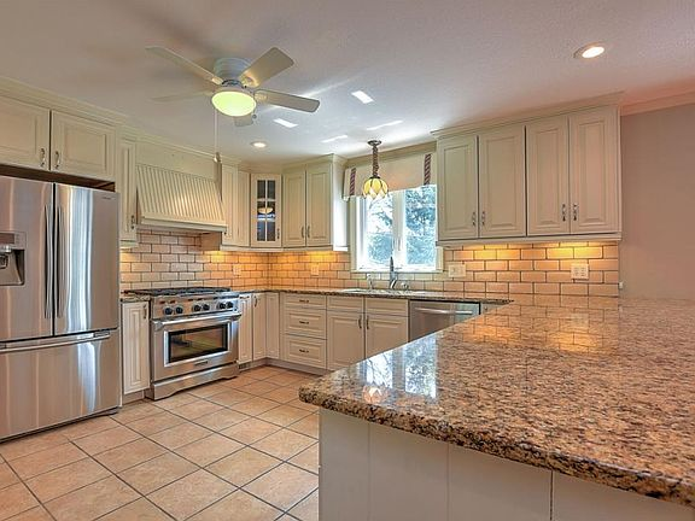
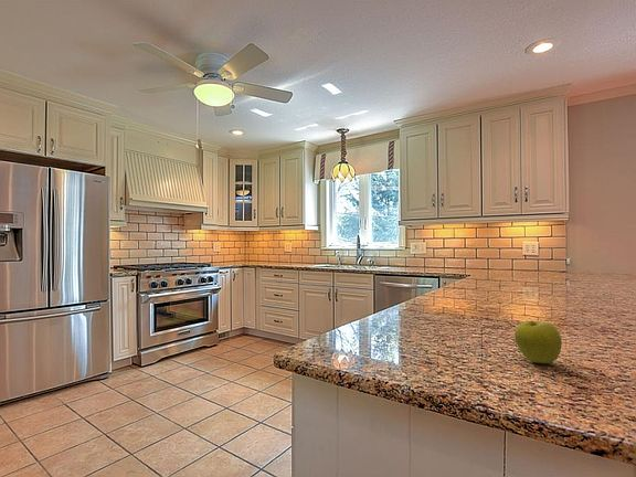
+ fruit [513,320,563,364]
